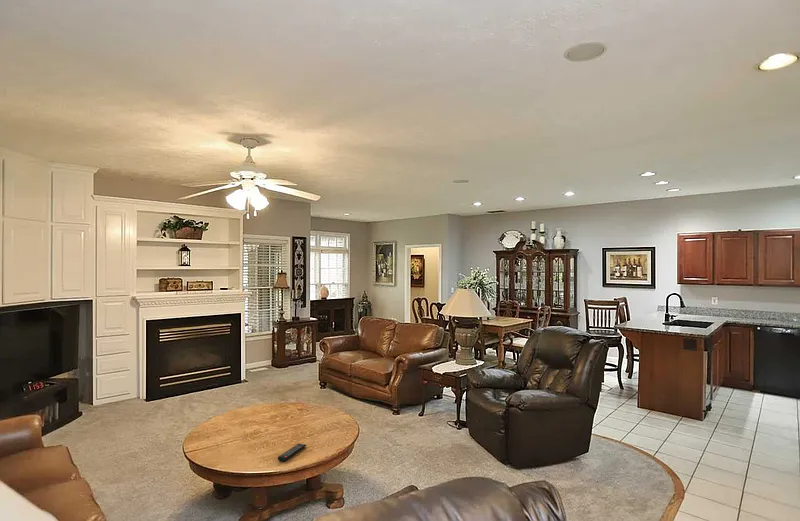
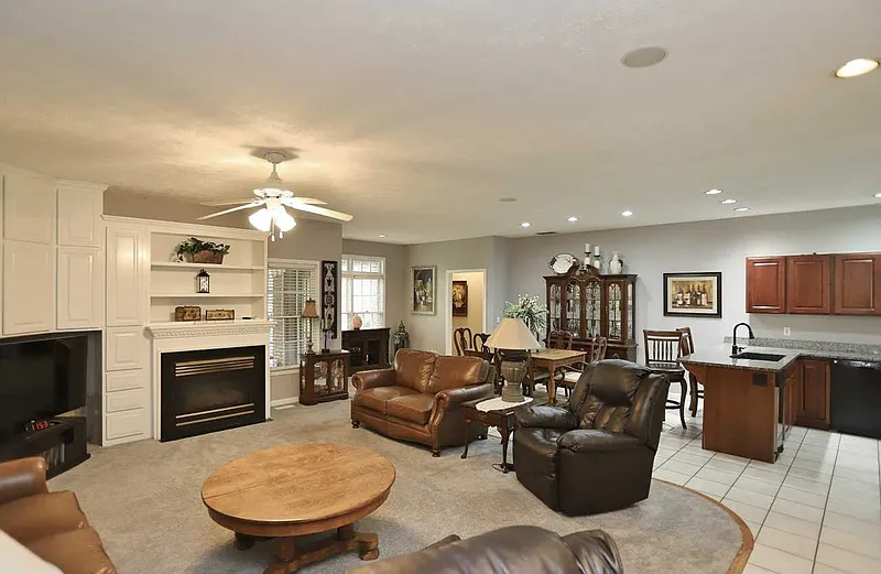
- remote control [277,442,307,462]
